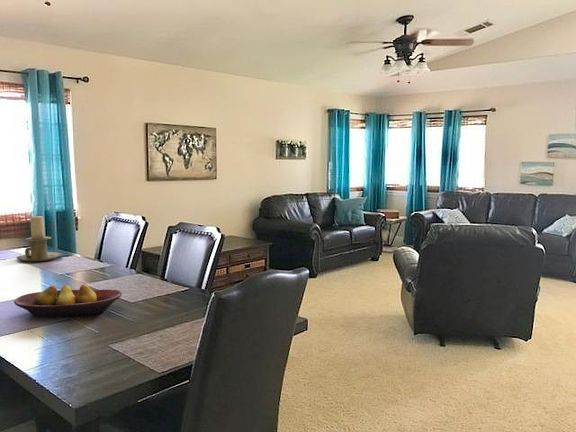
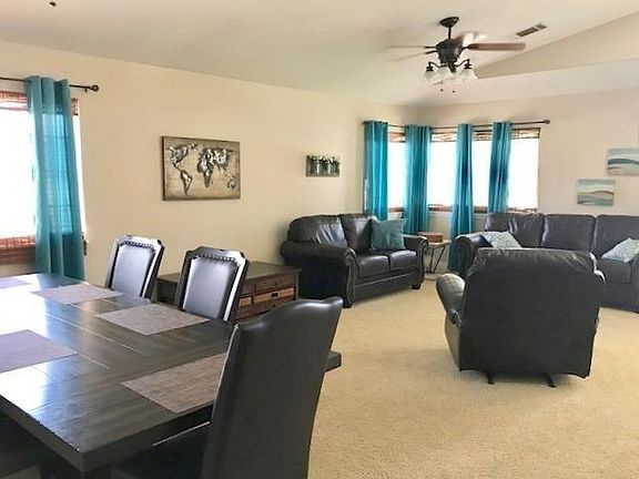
- fruit bowl [13,284,123,318]
- candle holder [16,215,62,263]
